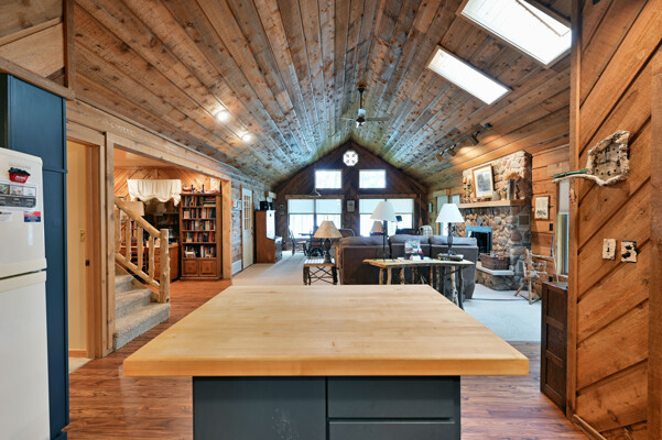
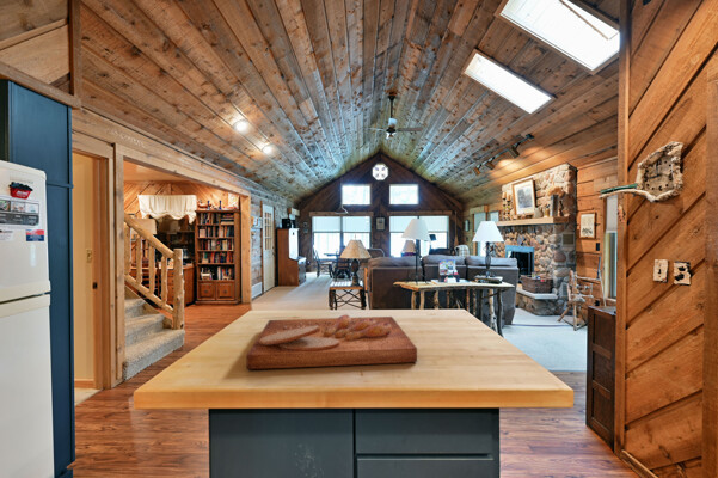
+ cutting board [245,313,418,370]
